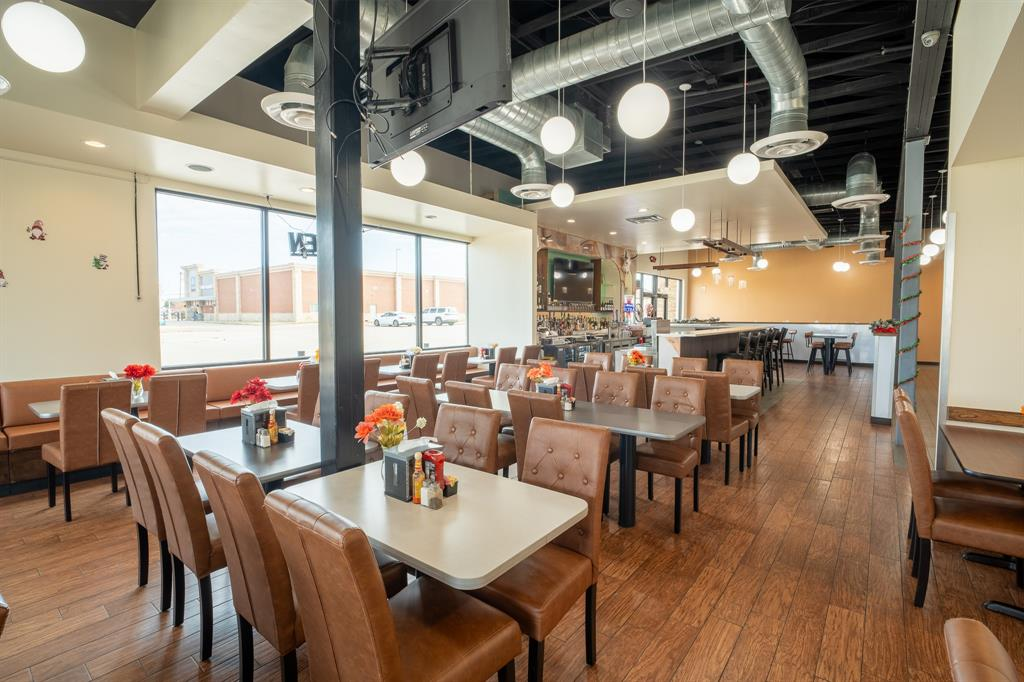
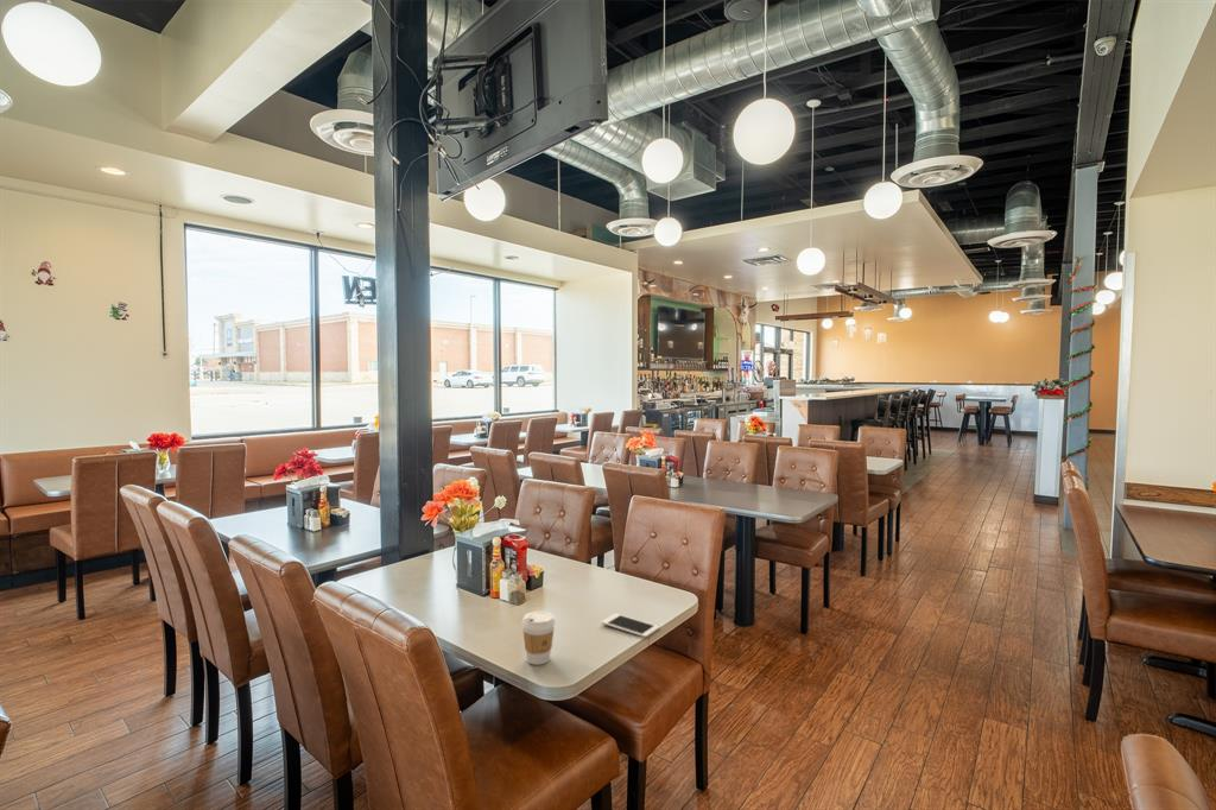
+ cell phone [601,613,660,639]
+ coffee cup [521,610,557,666]
